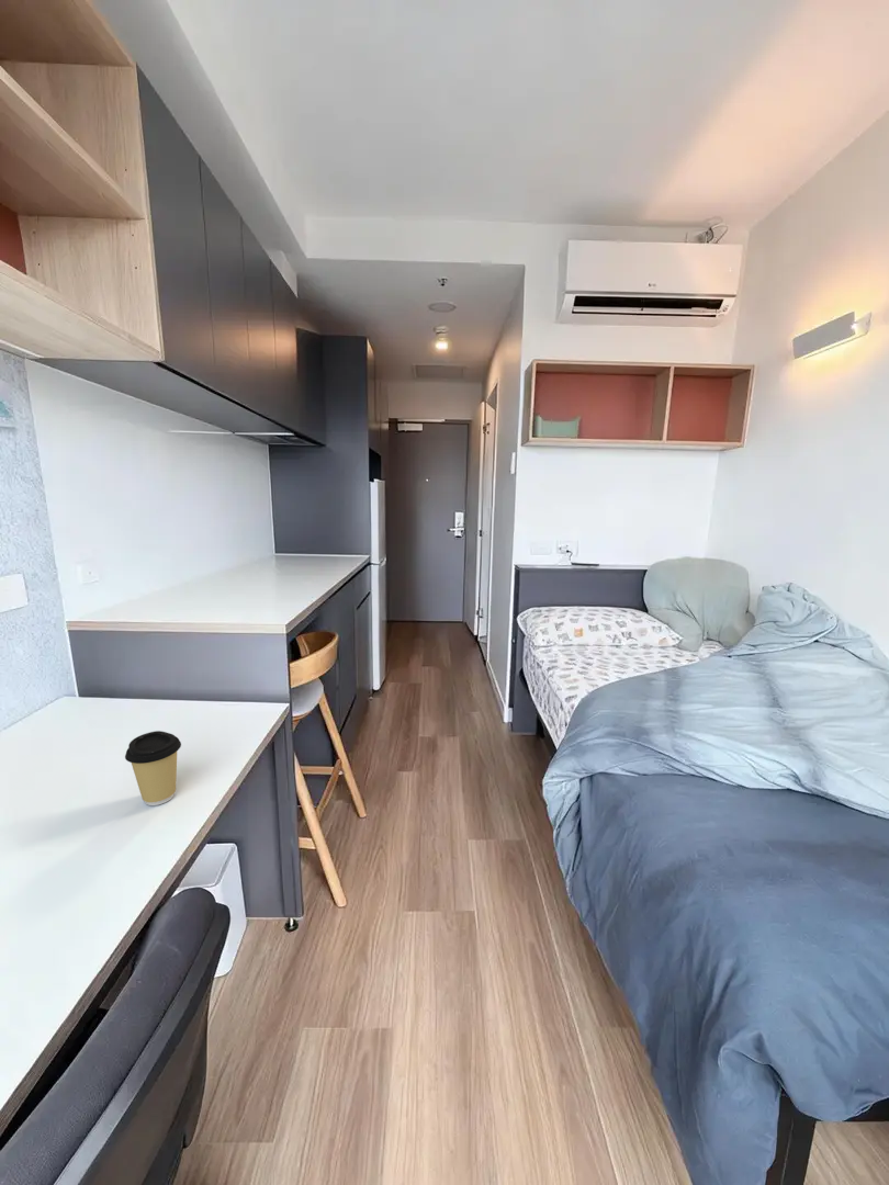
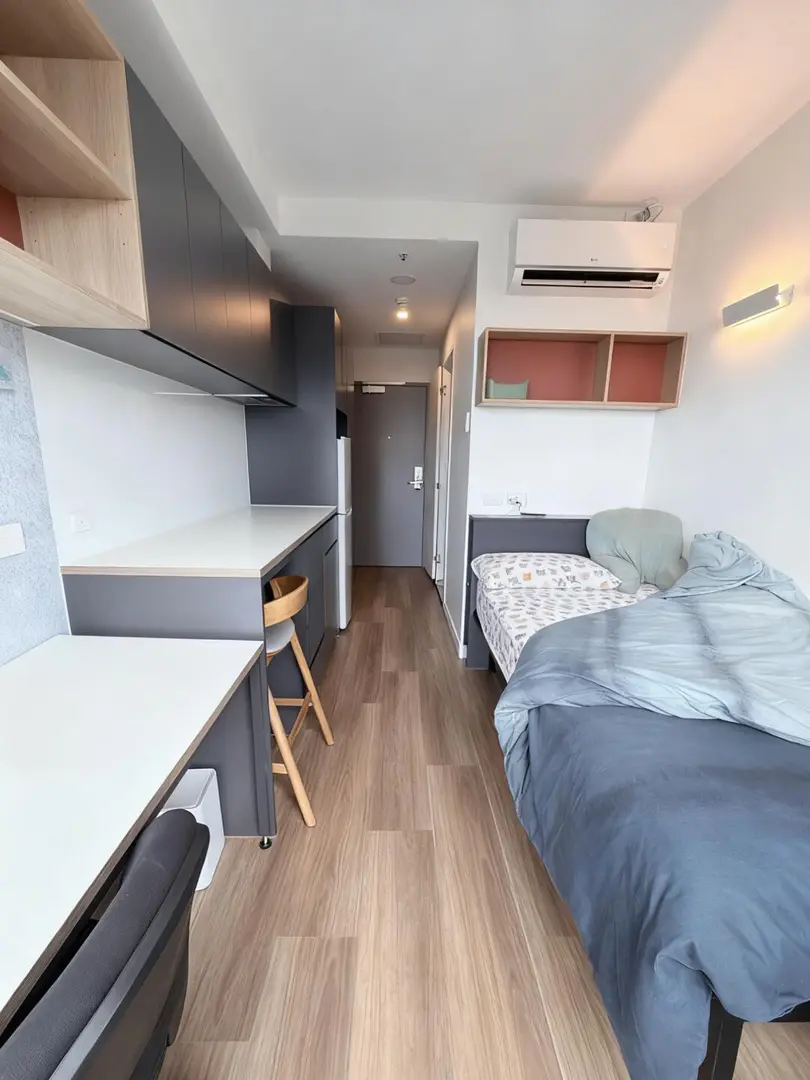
- coffee cup [124,730,182,806]
